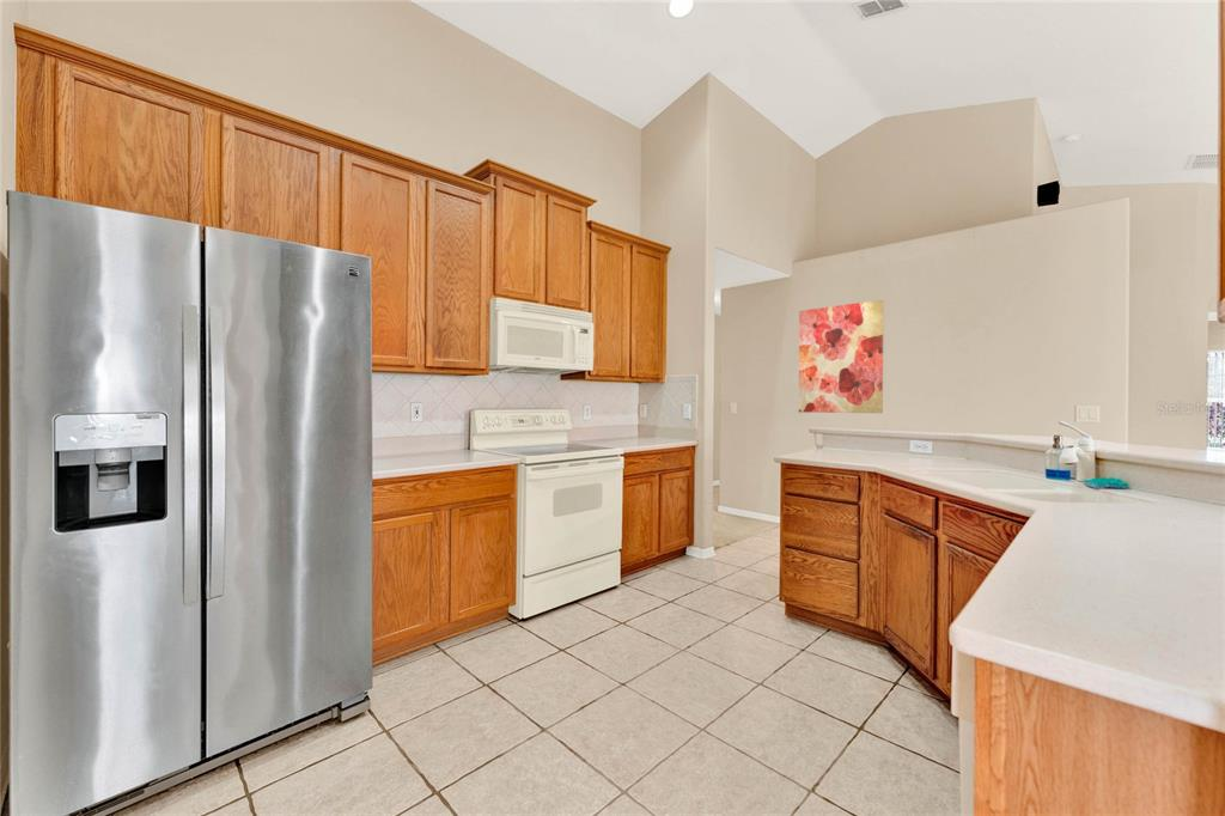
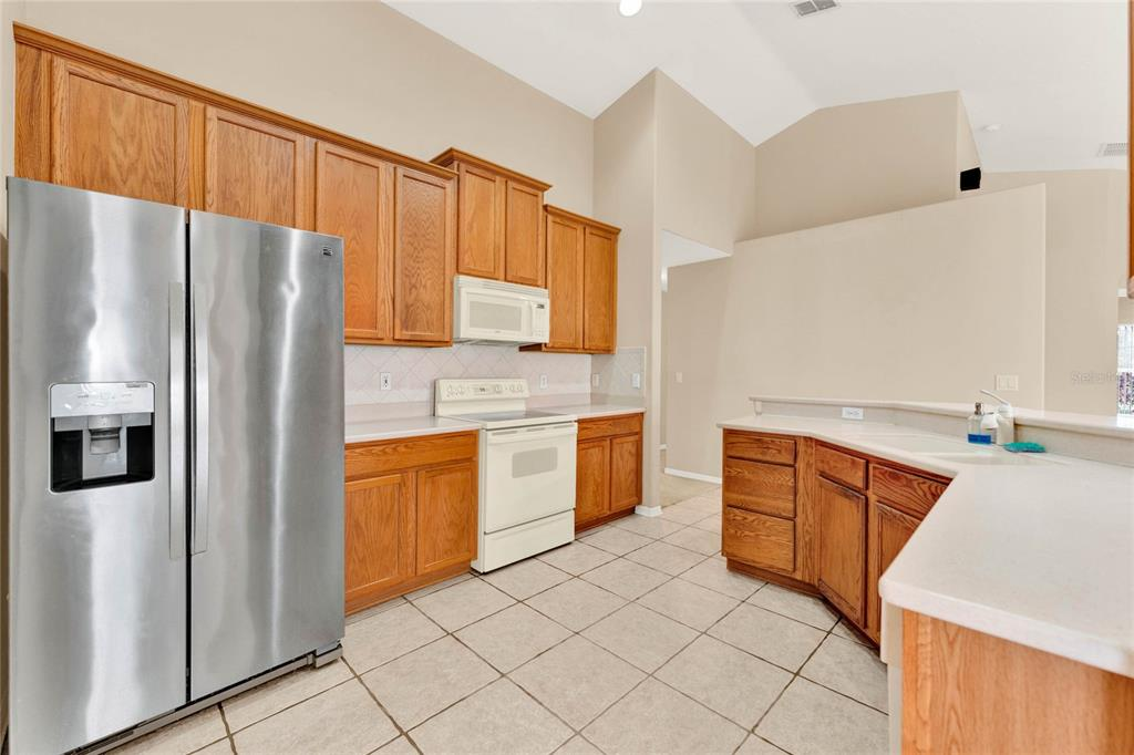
- wall art [798,299,885,414]
